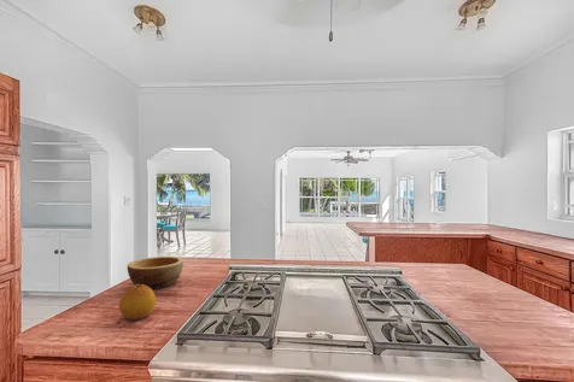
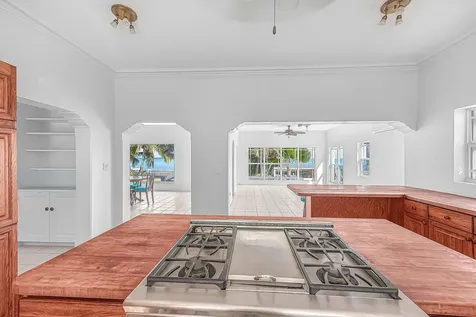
- fruit [118,284,157,321]
- bowl [127,255,184,290]
